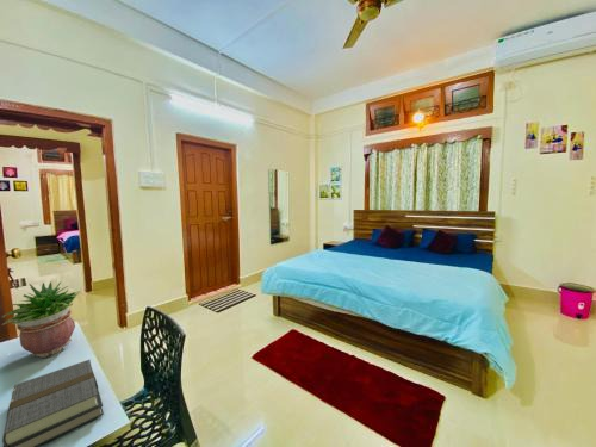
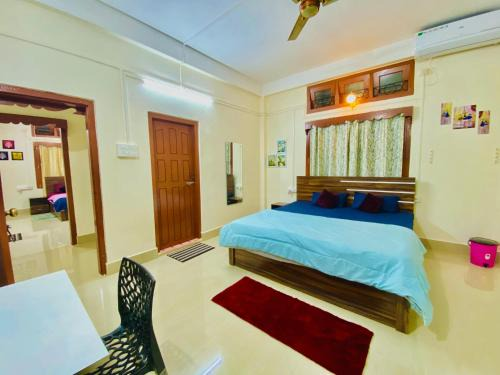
- book [1,359,105,447]
- potted plant [1,280,81,359]
